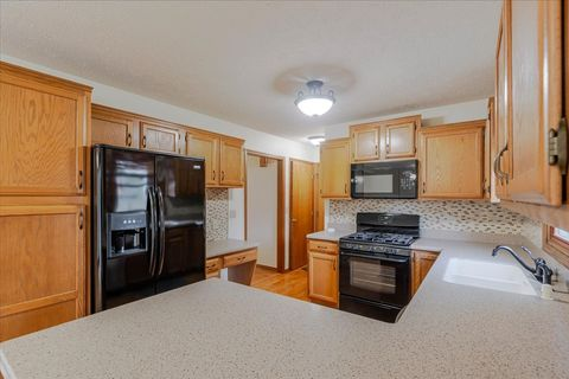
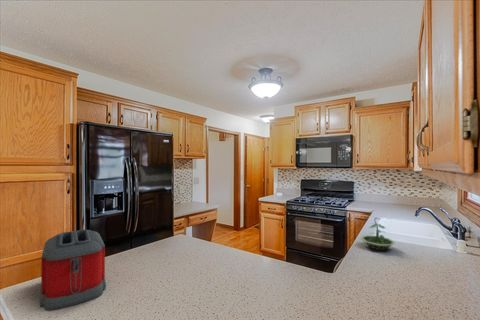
+ toaster [39,229,107,312]
+ terrarium [359,217,397,251]
